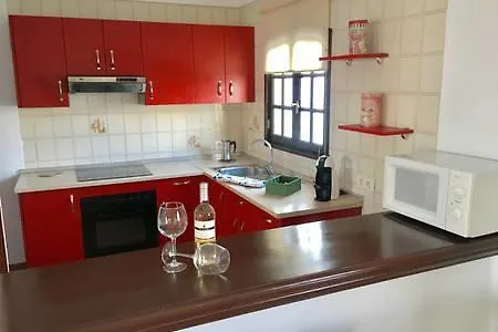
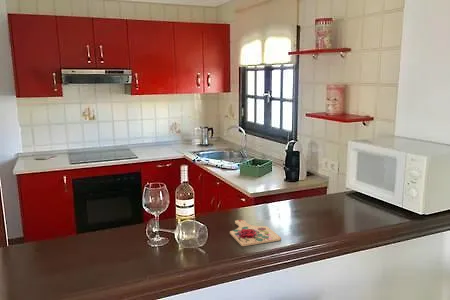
+ cutting board [229,219,282,247]
